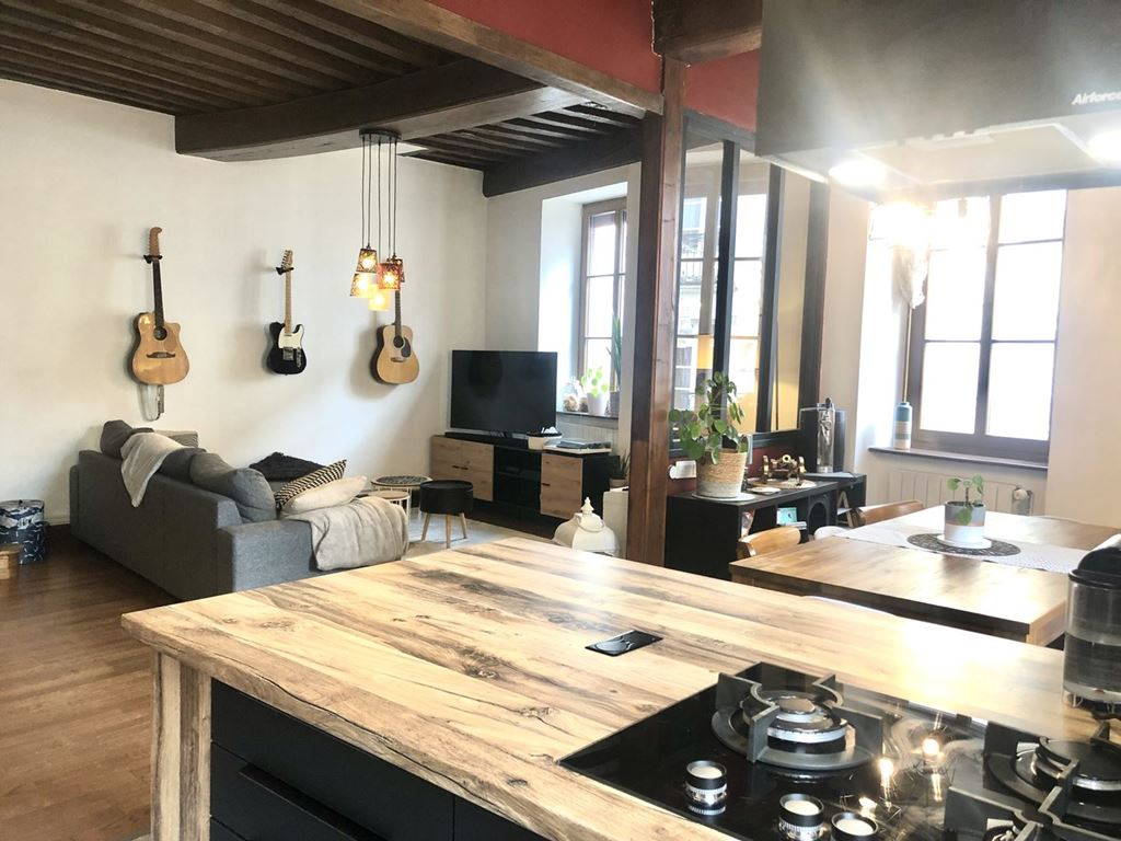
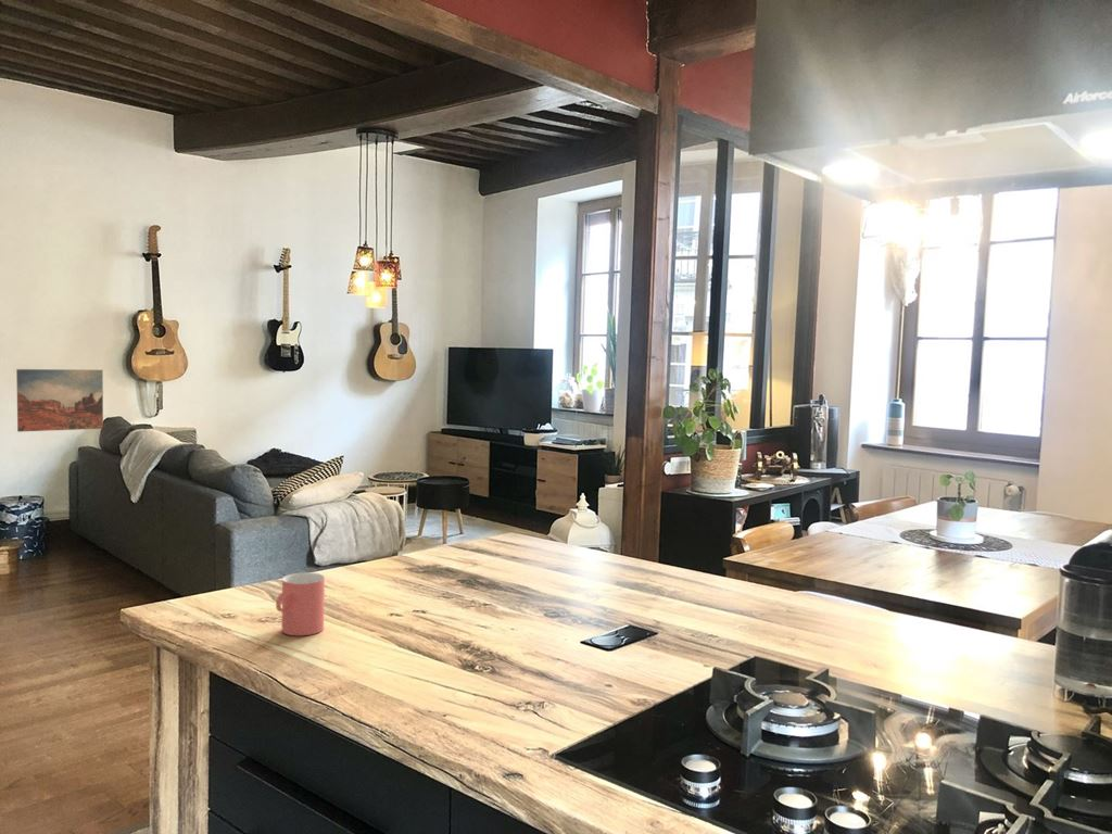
+ cup [275,571,326,636]
+ wall art [15,368,104,433]
